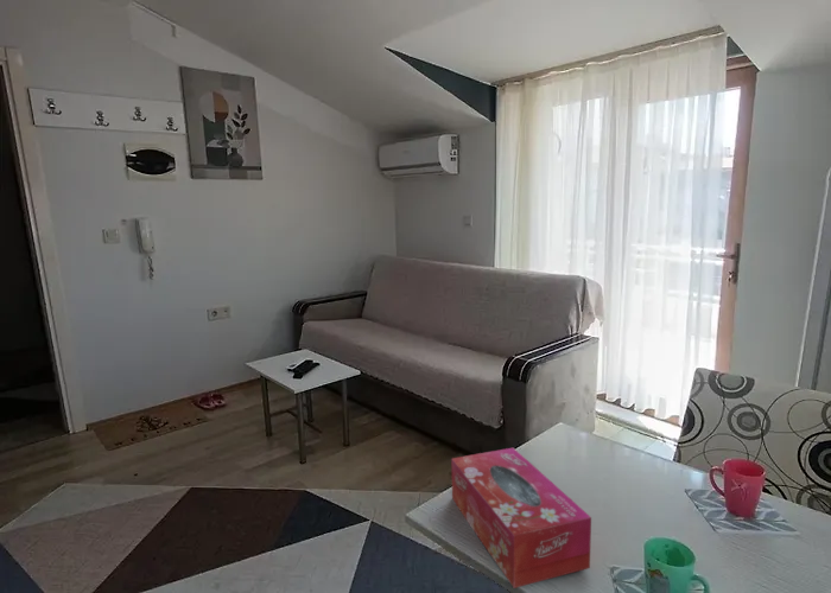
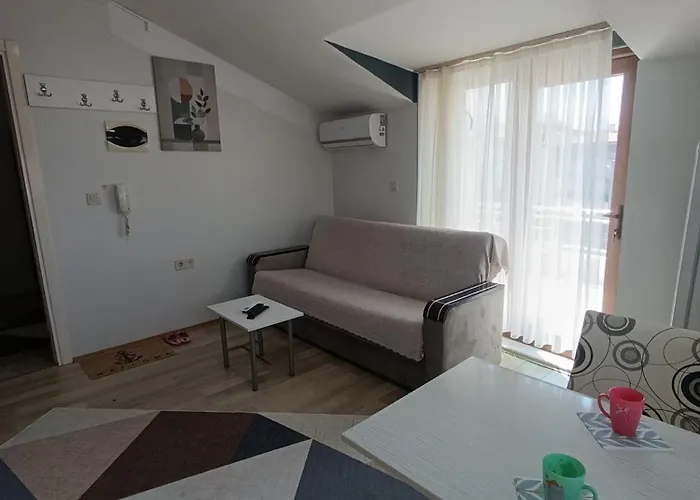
- tissue box [450,447,592,589]
